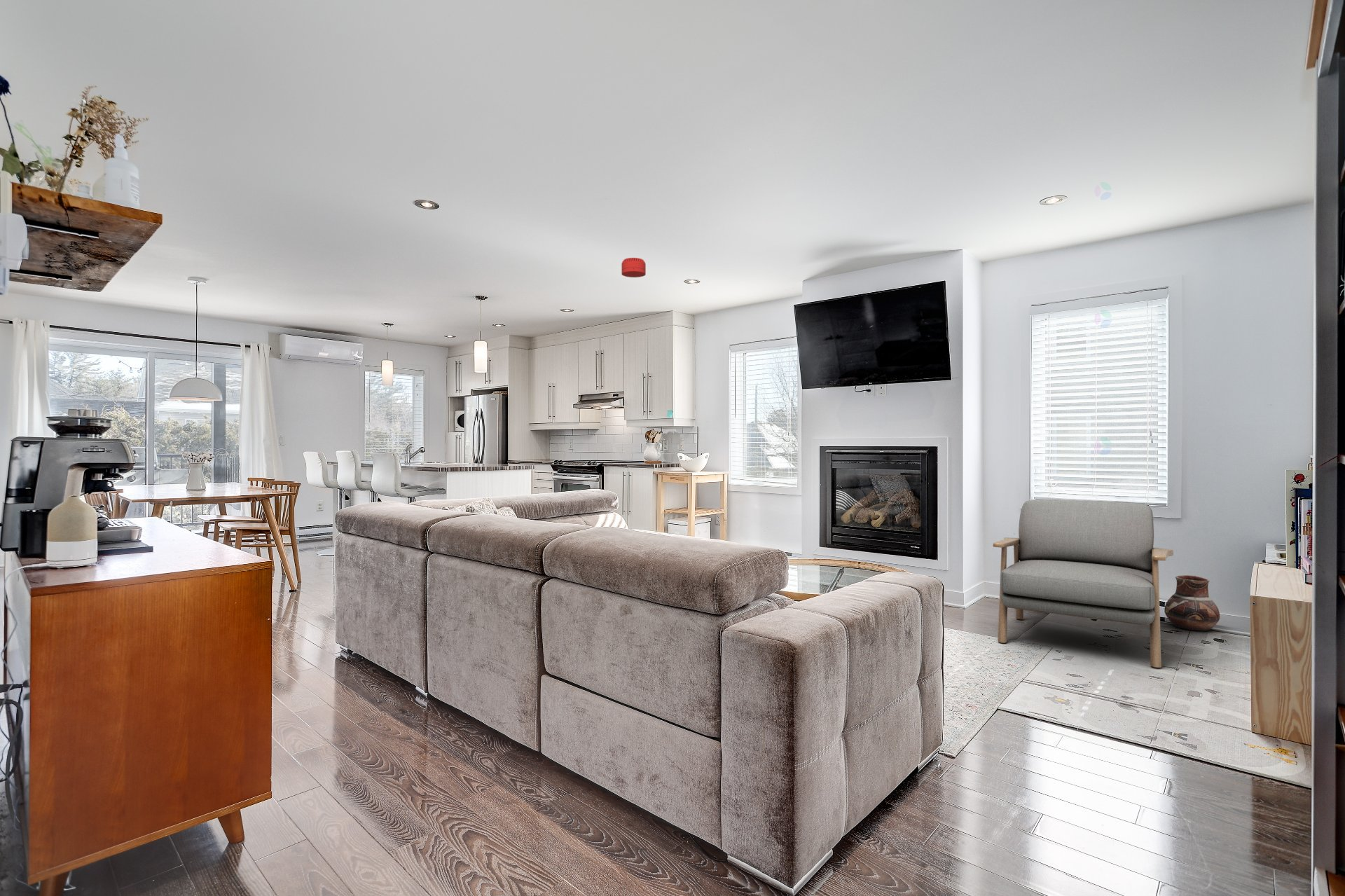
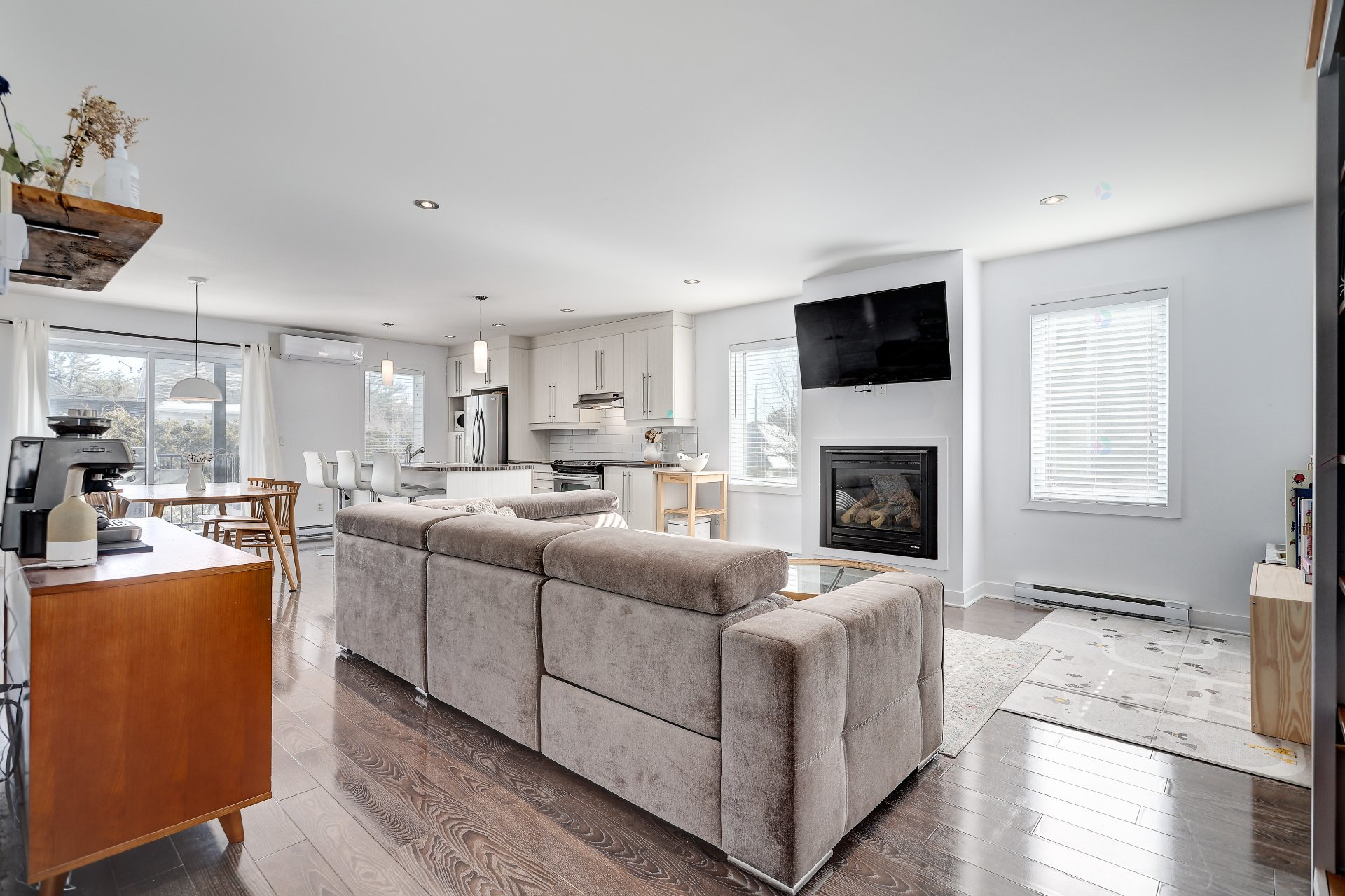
- armchair [993,499,1174,668]
- smoke detector [621,257,647,278]
- ceramic pot [1164,574,1220,632]
